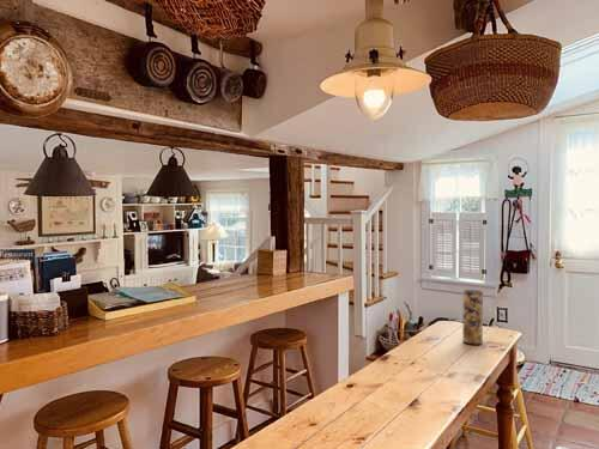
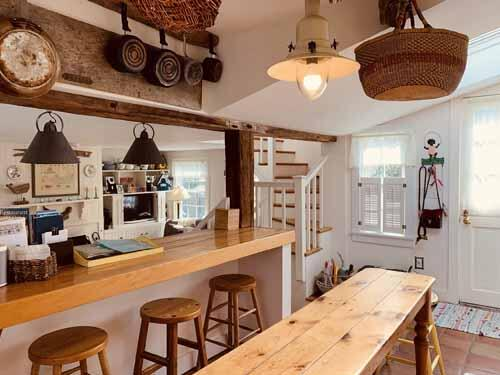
- vase [461,289,484,346]
